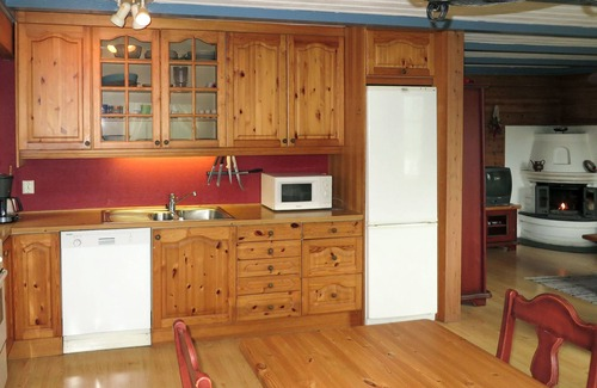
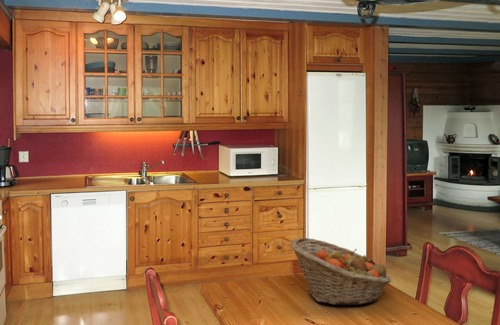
+ fruit basket [289,237,392,306]
